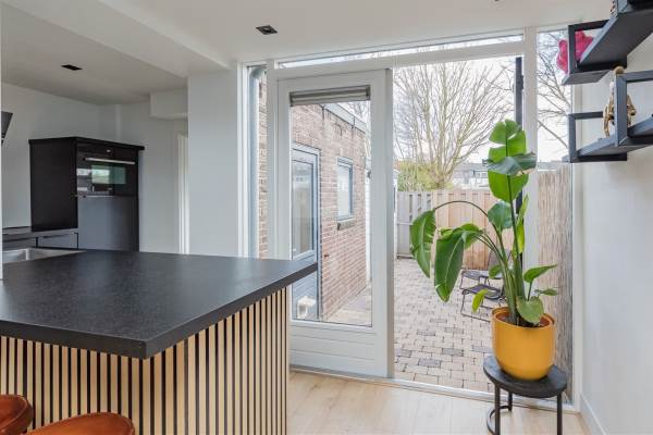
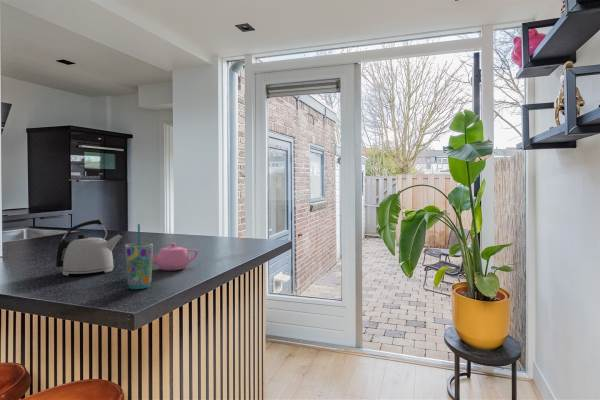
+ cup [124,223,154,290]
+ kettle [55,219,123,276]
+ teapot [152,242,199,271]
